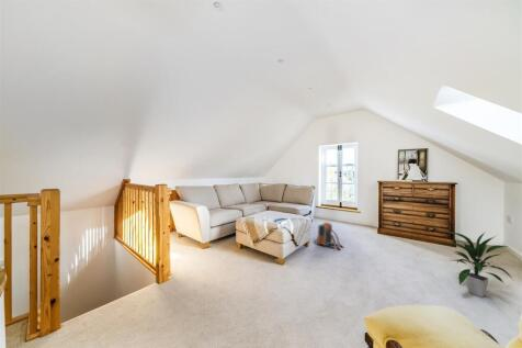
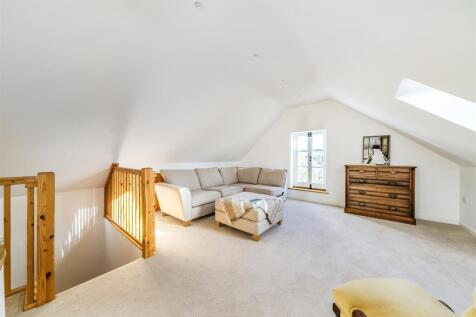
- backpack [313,222,344,251]
- indoor plant [447,231,514,299]
